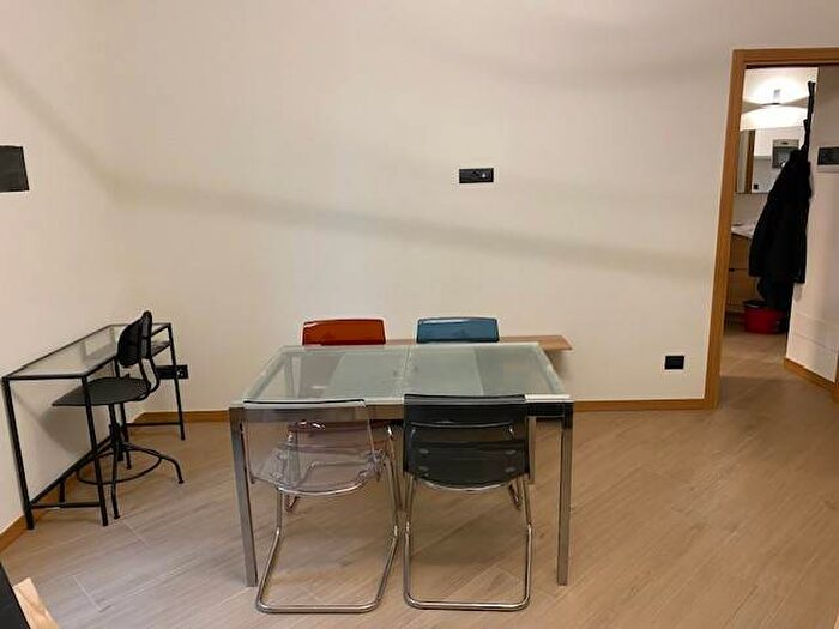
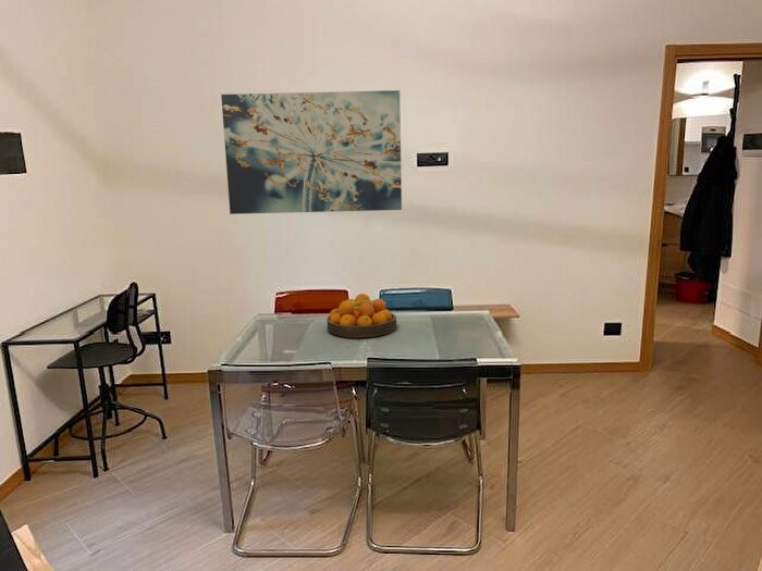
+ fruit bowl [325,293,397,338]
+ wall art [220,89,403,215]
